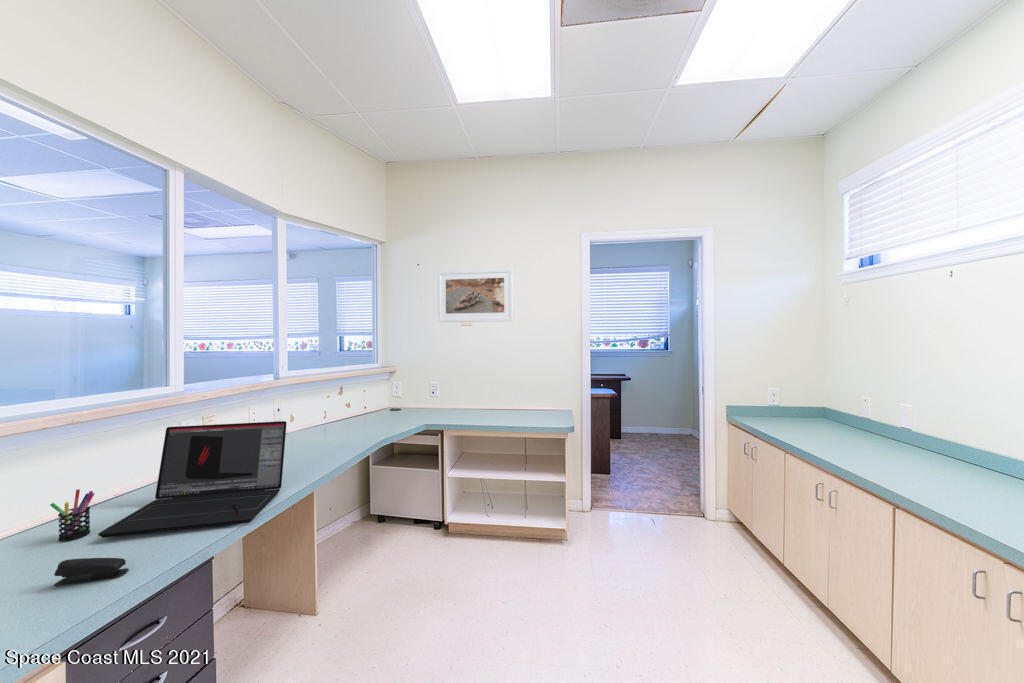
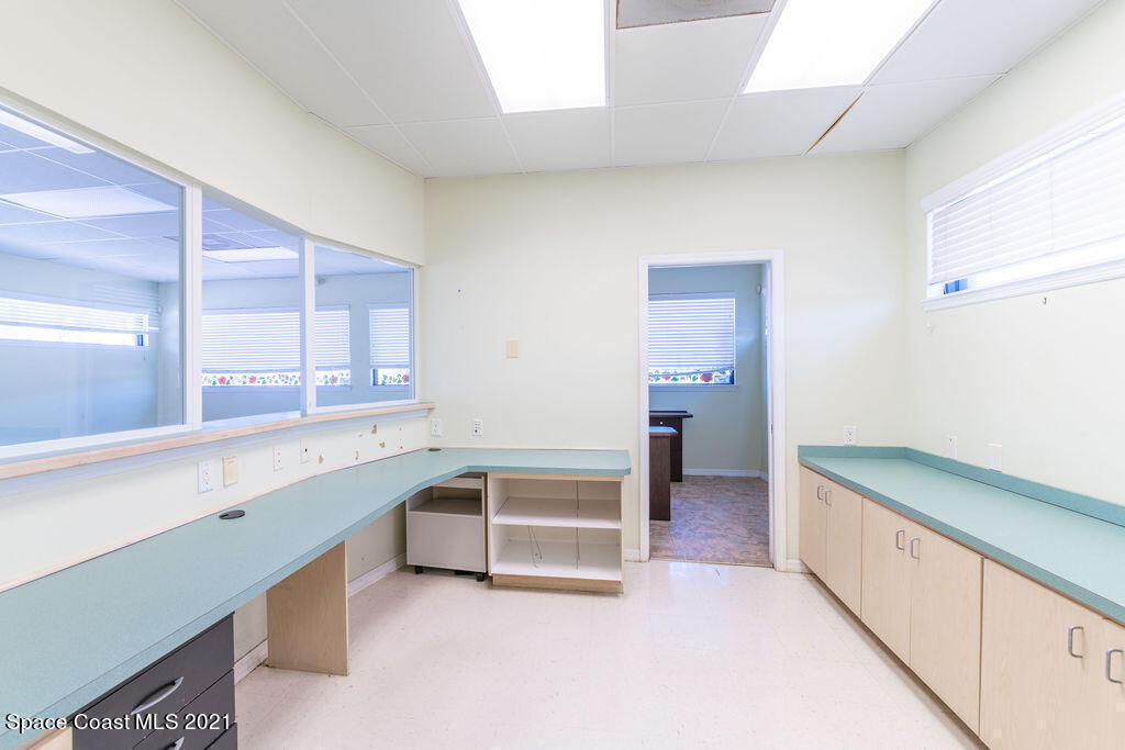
- stapler [53,557,130,587]
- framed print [436,268,514,323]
- laptop [97,420,288,539]
- pen holder [49,488,96,542]
